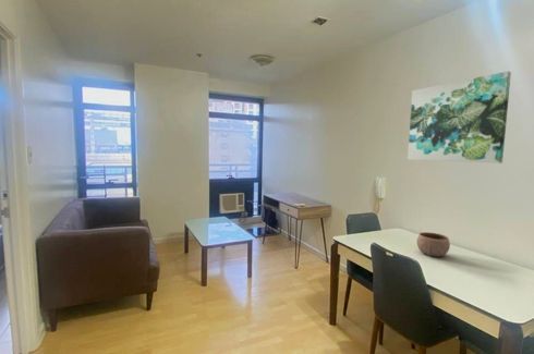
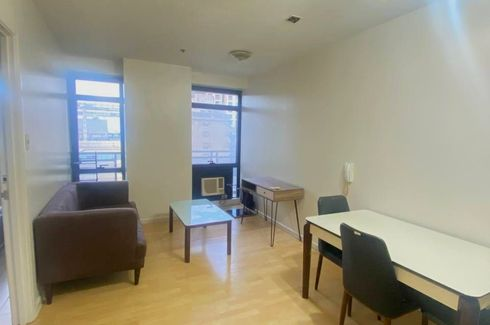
- wall art [406,70,512,164]
- bowl [415,231,451,258]
